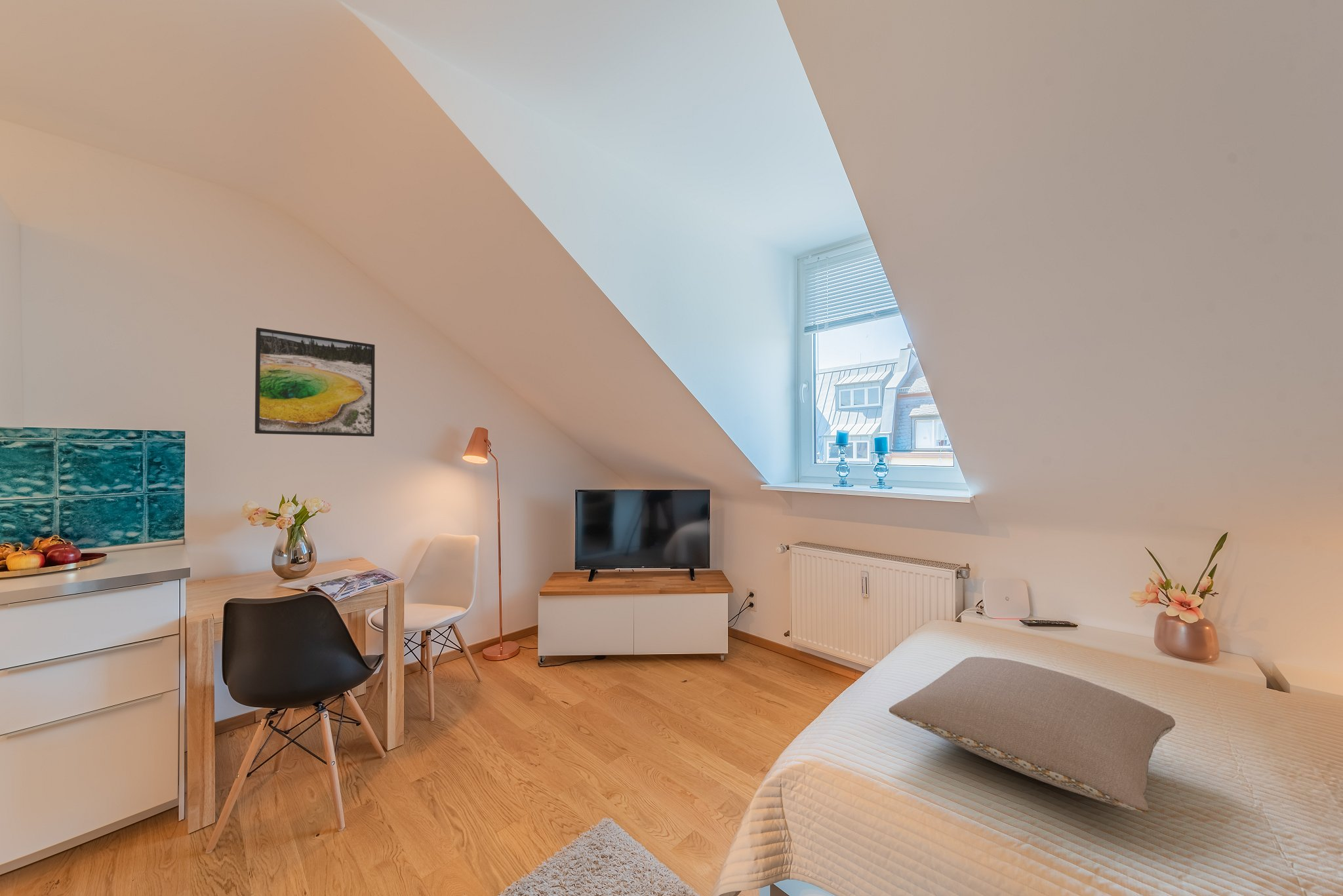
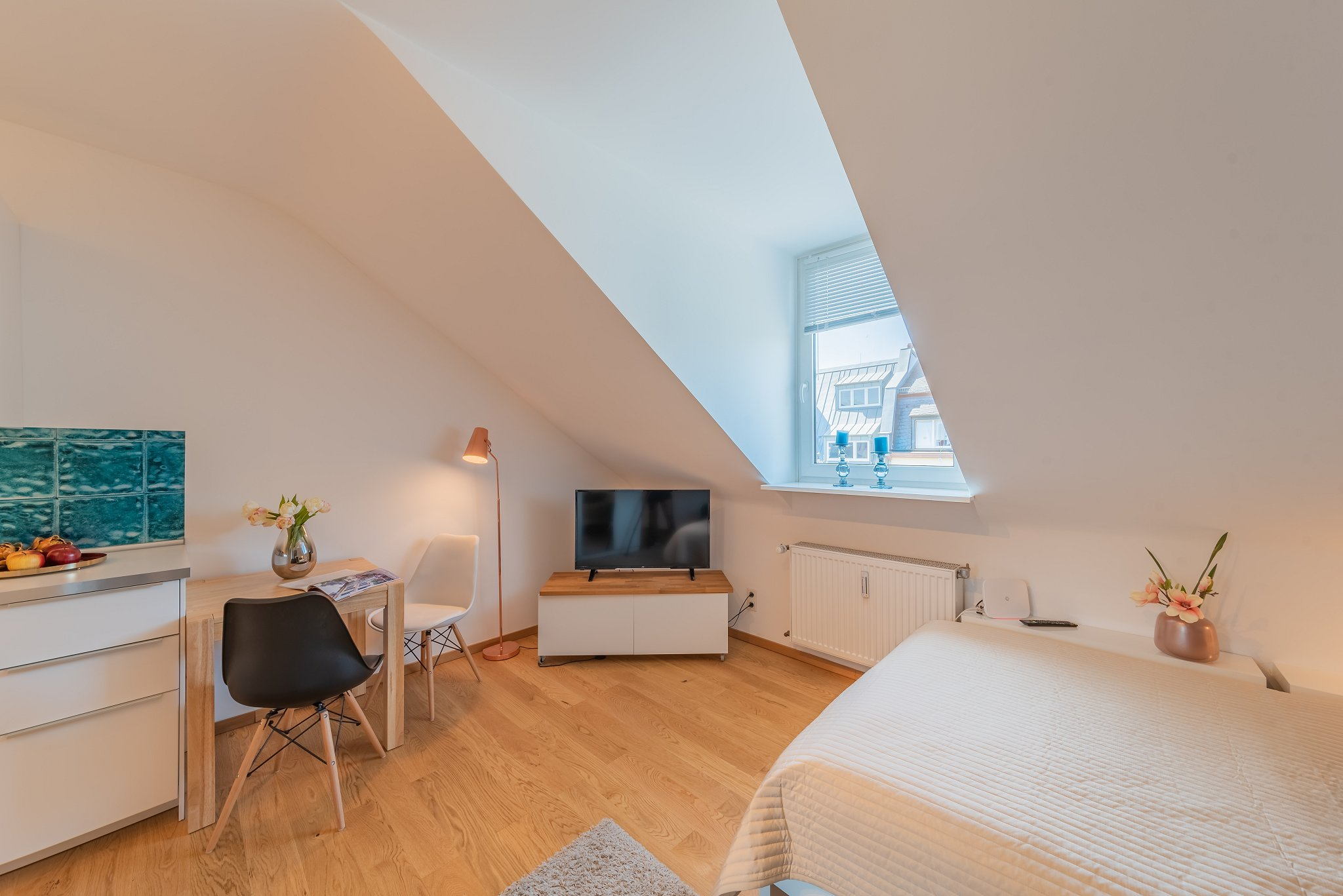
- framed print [254,327,376,437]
- pillow [889,656,1176,813]
